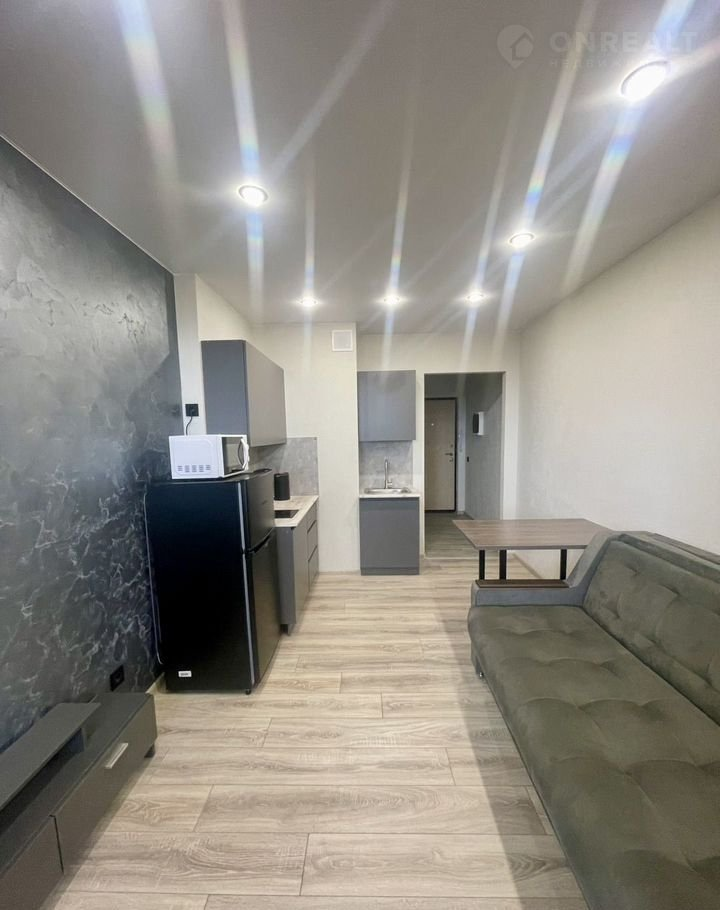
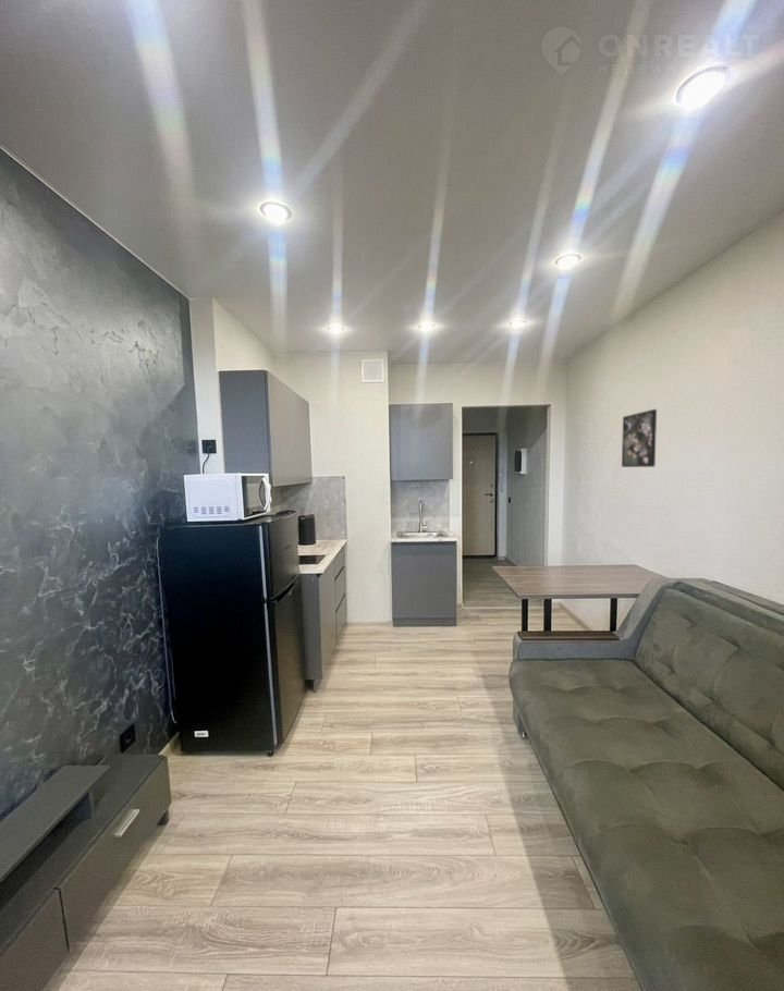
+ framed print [621,408,658,468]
